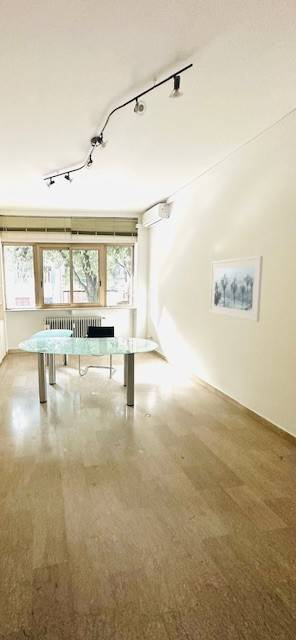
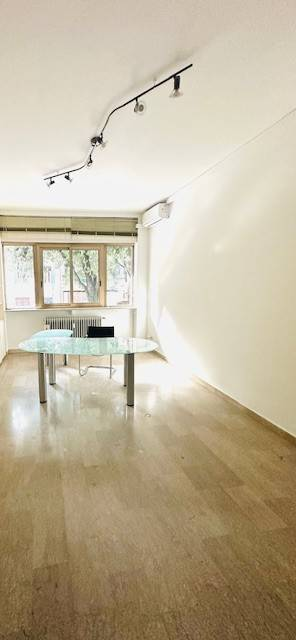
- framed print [209,255,264,323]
